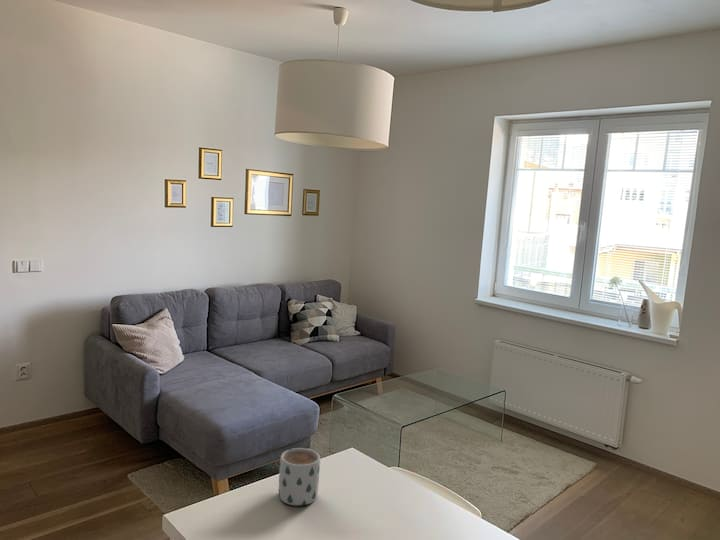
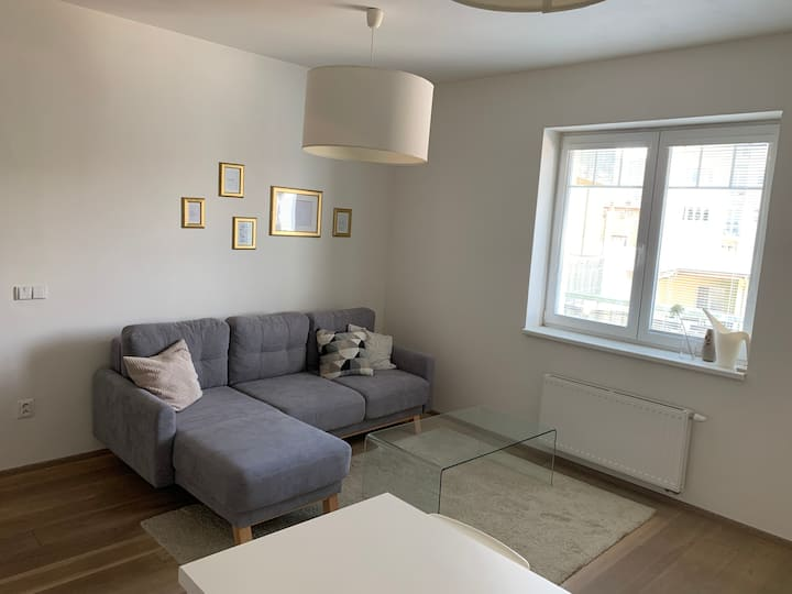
- mug [278,447,321,507]
